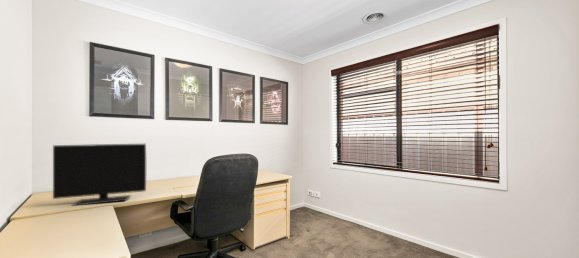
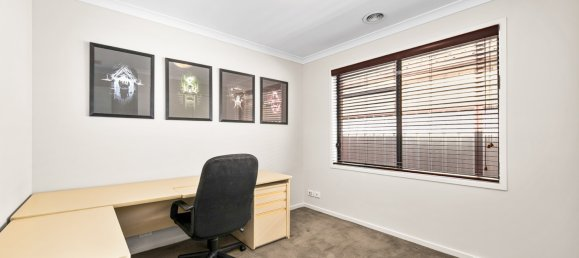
- monitor [52,143,147,207]
